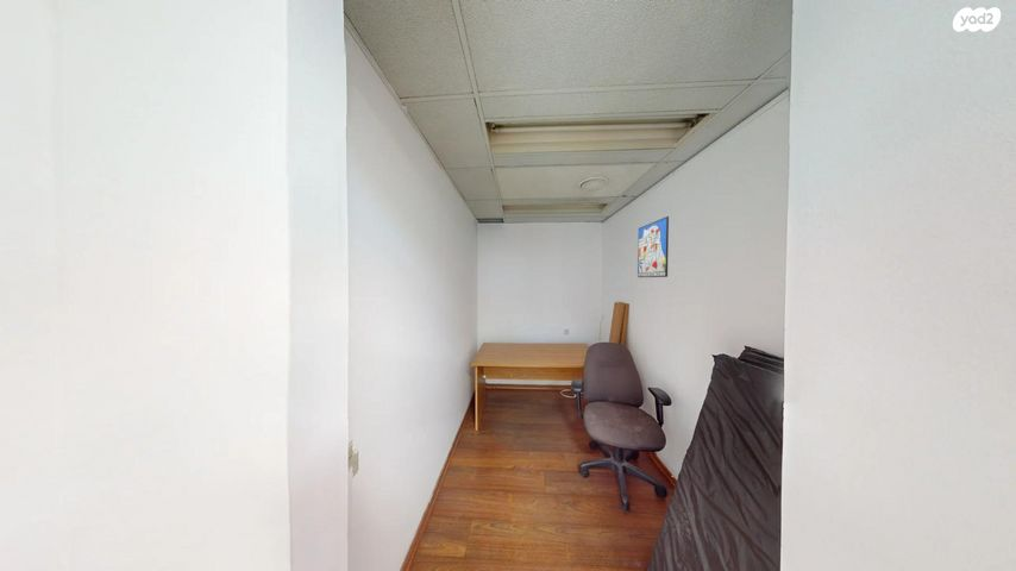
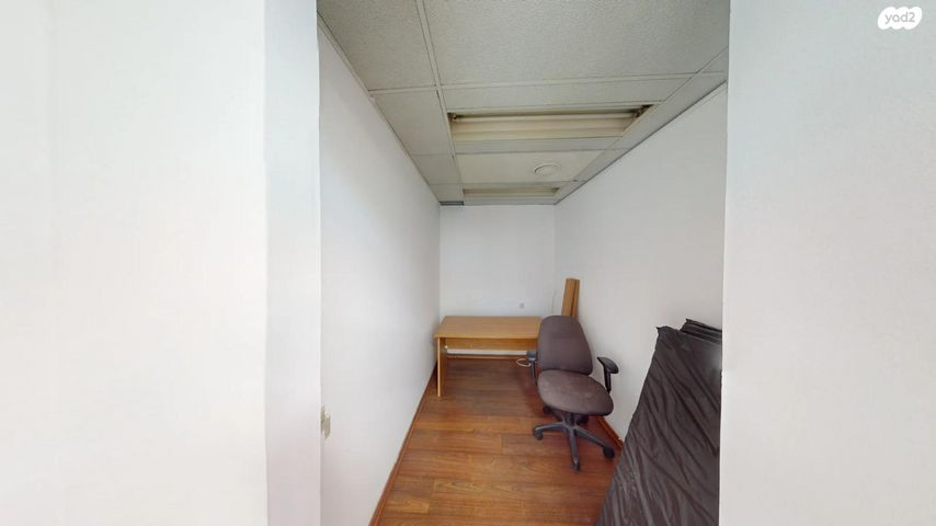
- wall art [636,215,670,278]
